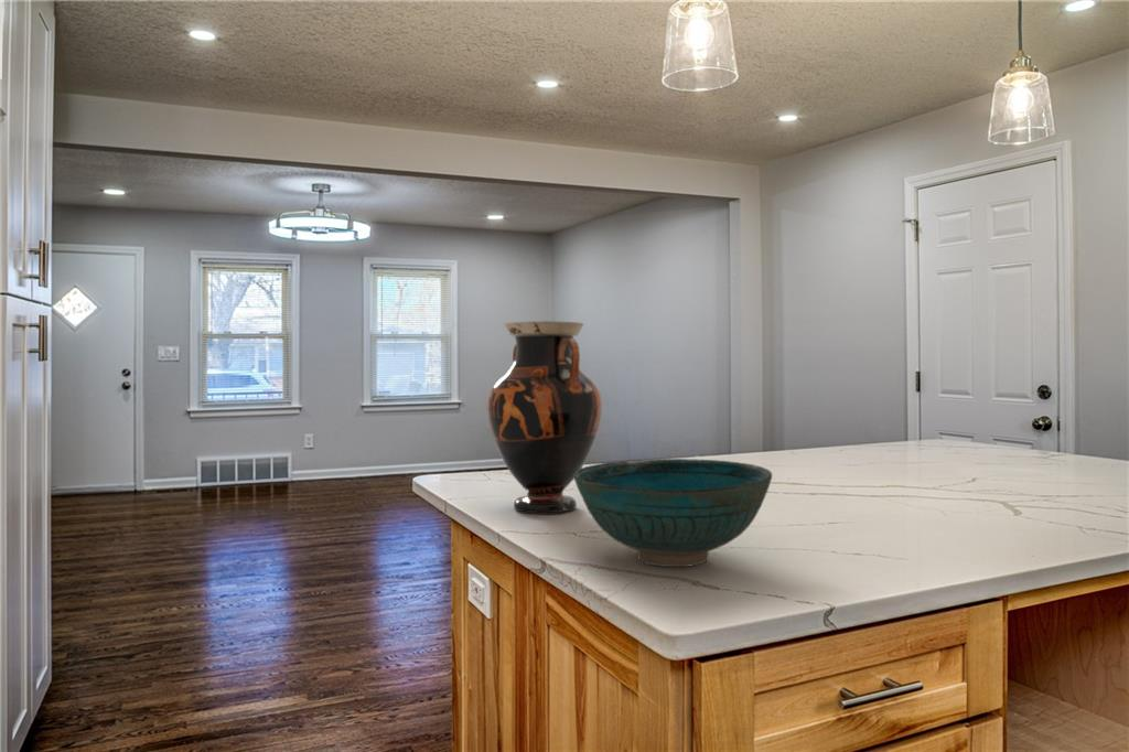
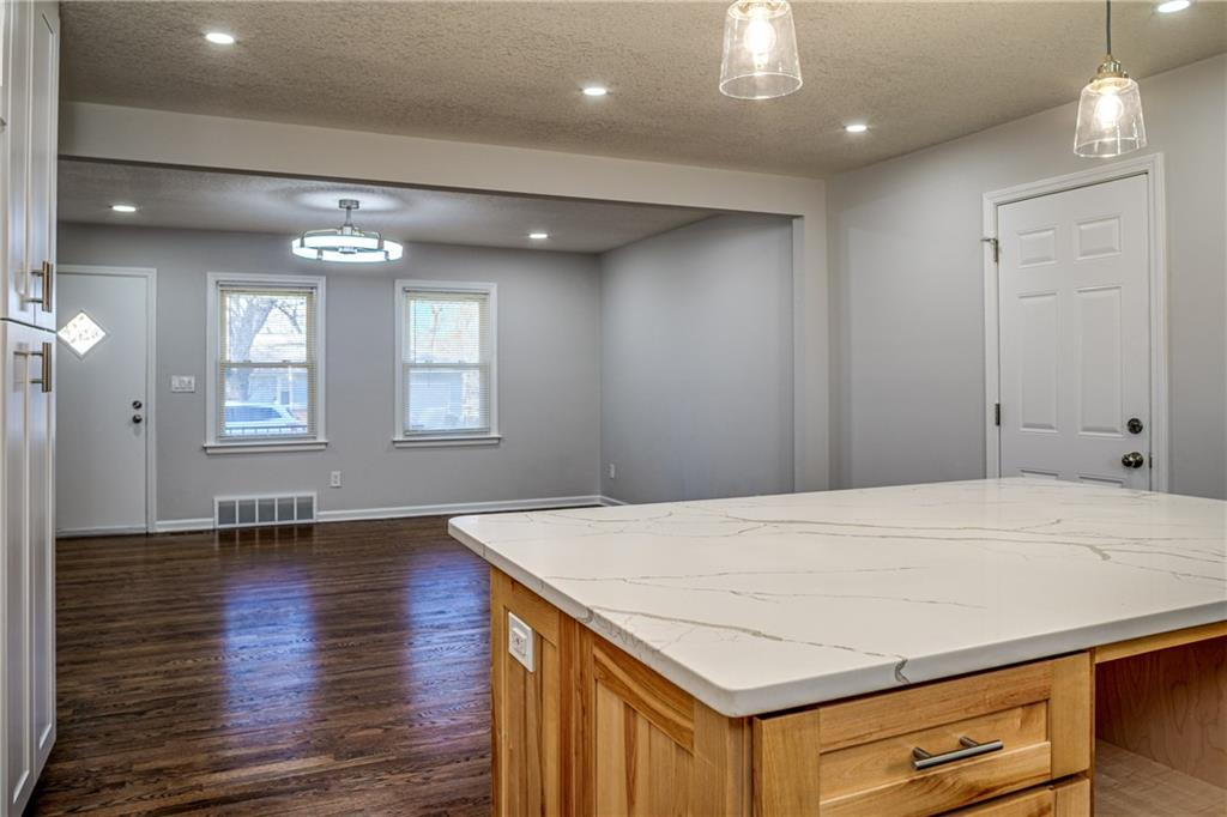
- bowl [573,458,773,568]
- vase [486,320,603,514]
